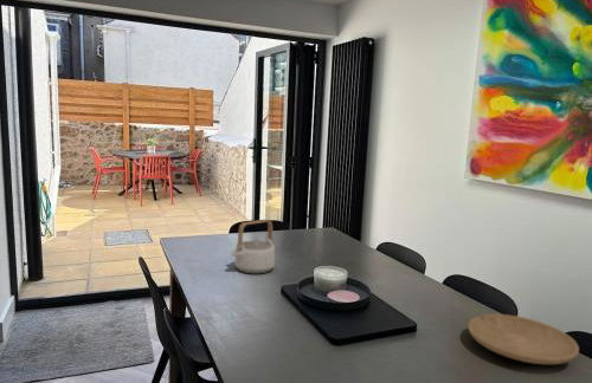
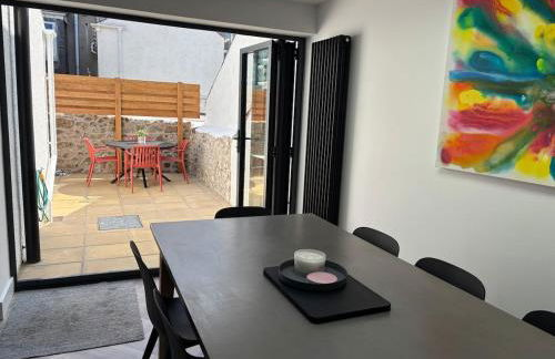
- teapot [230,219,276,274]
- plate [466,313,580,365]
